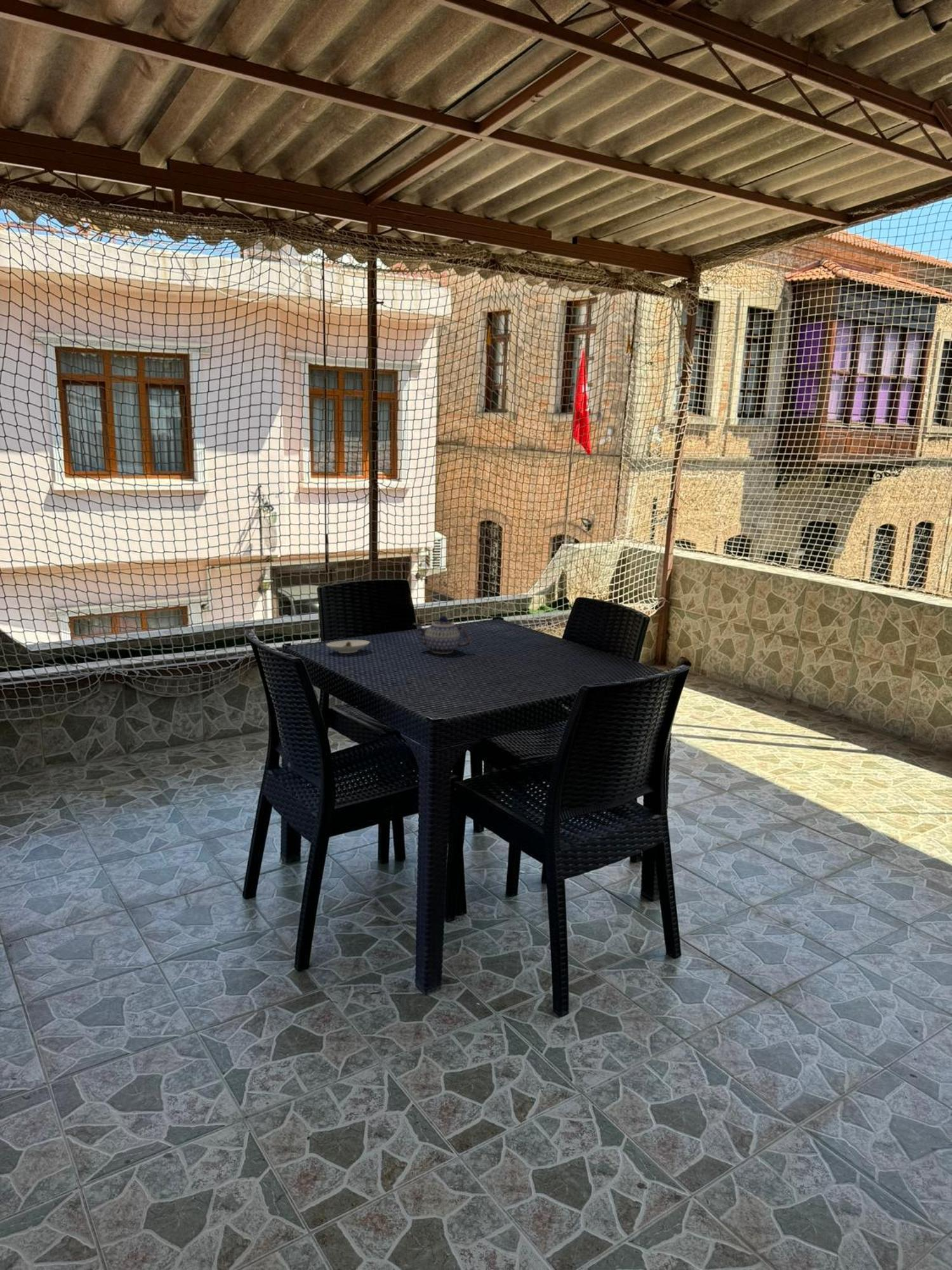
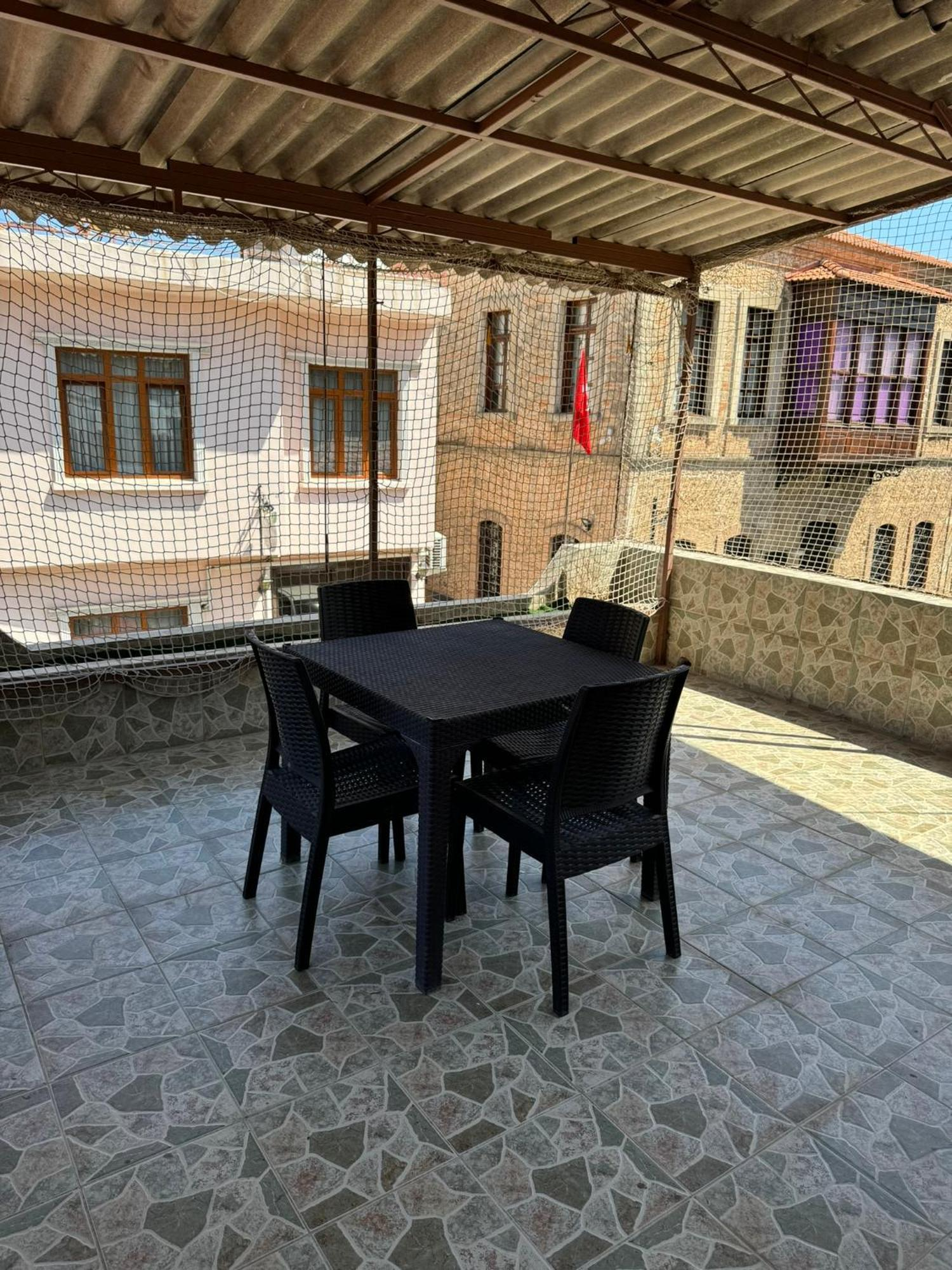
- teapot [412,615,472,655]
- saucer [326,639,371,654]
